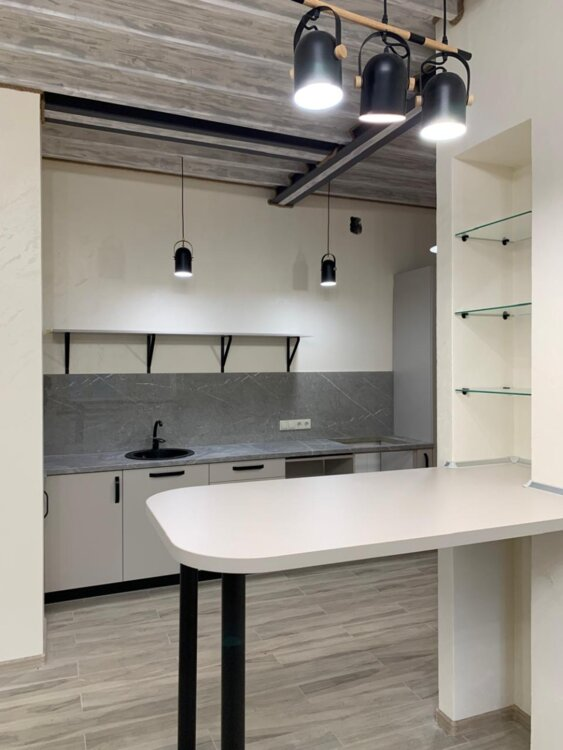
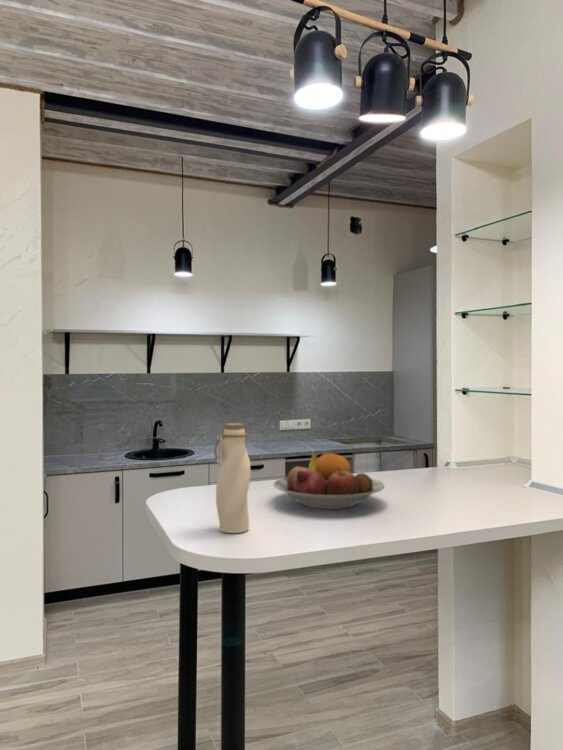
+ fruit bowl [273,452,385,510]
+ water bottle [213,422,252,534]
